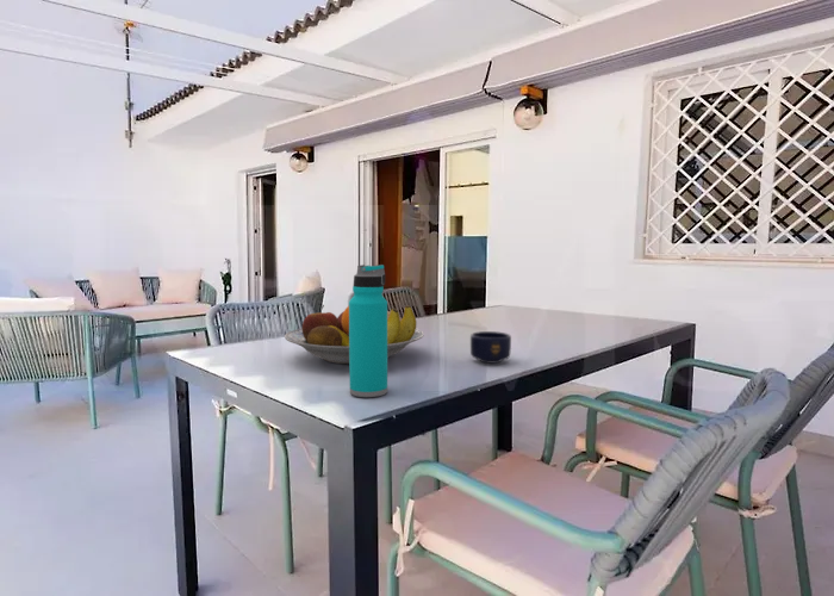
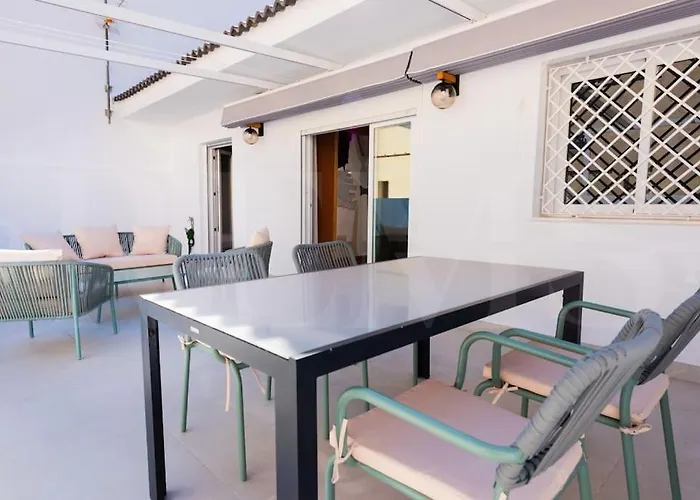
- water bottle [348,263,388,398]
- fruit bowl [284,304,425,365]
- mug [469,330,512,365]
